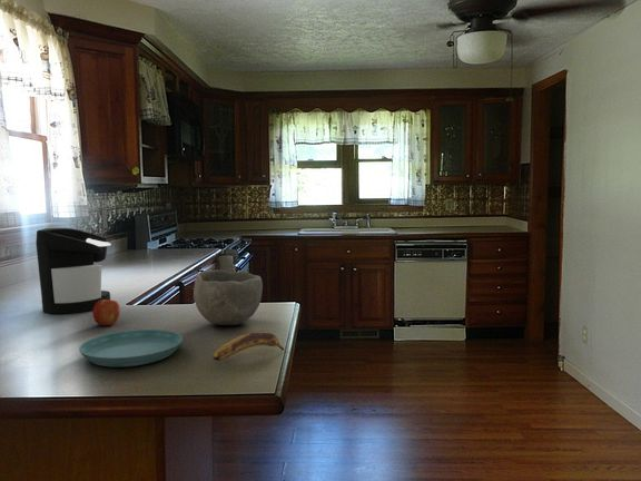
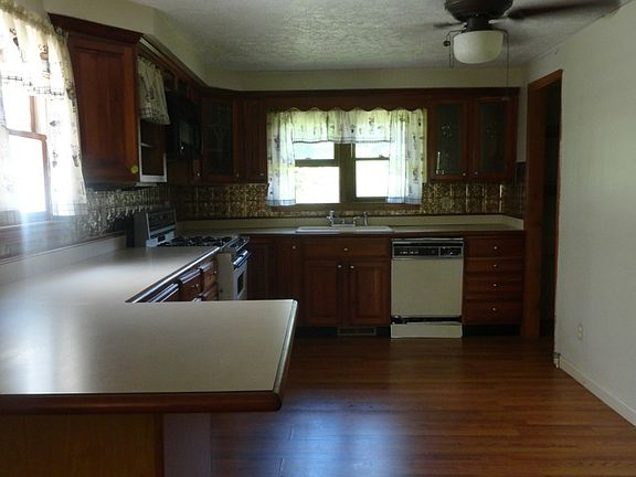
- bowl [193,268,264,326]
- banana [213,331,285,362]
- saucer [78,328,184,369]
- coffee maker [34,227,112,315]
- fruit [92,300,121,326]
